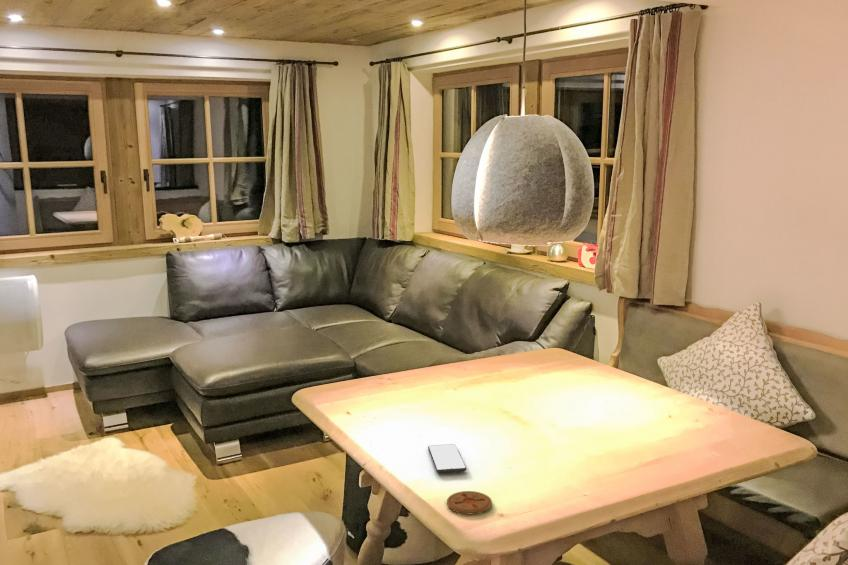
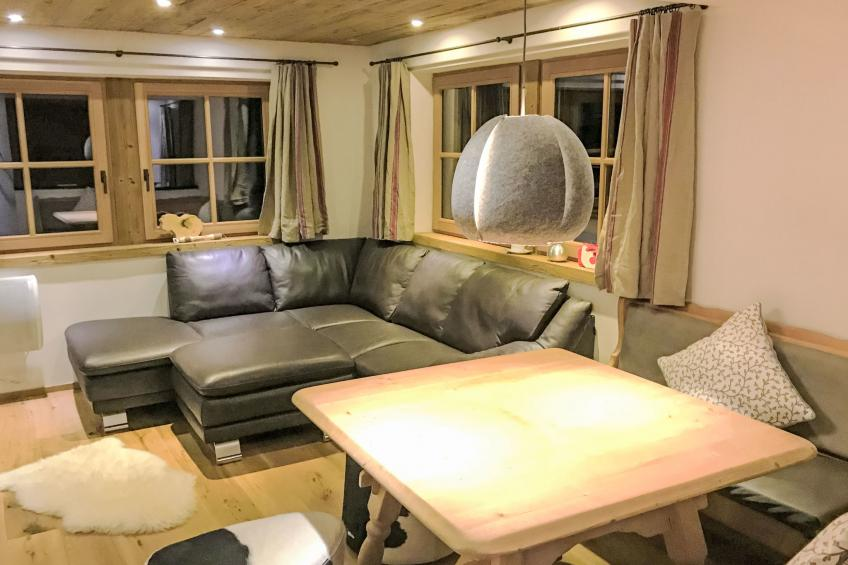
- smartphone [427,443,467,474]
- coaster [446,490,493,515]
